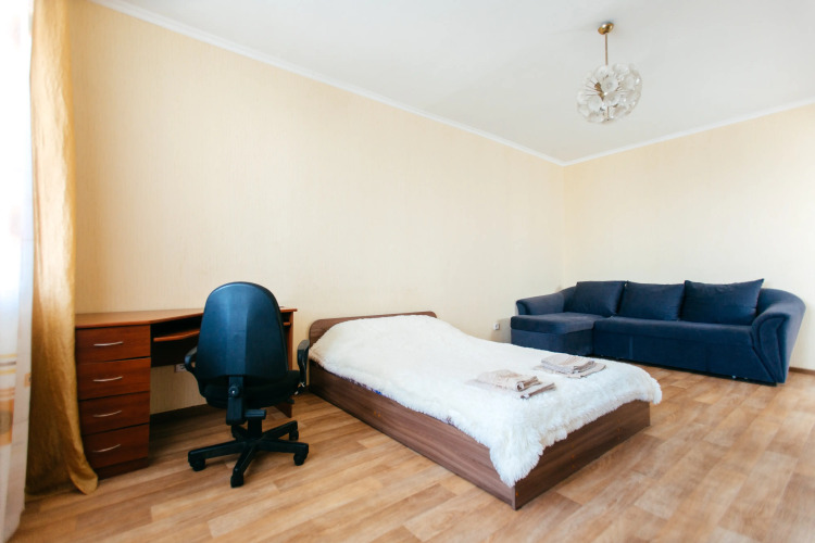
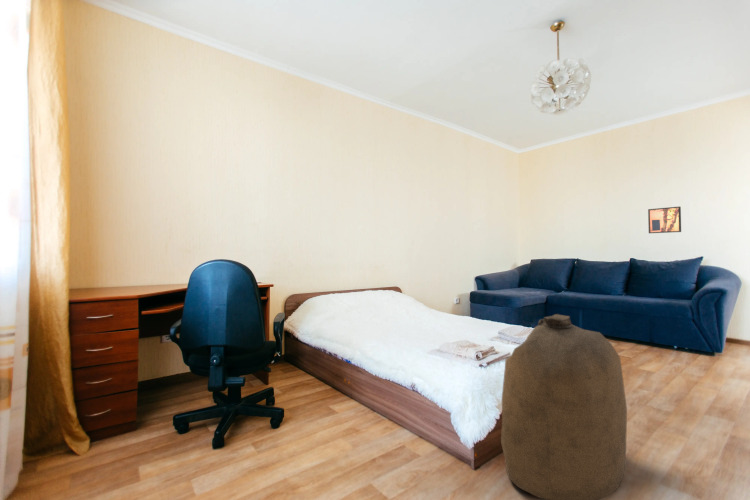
+ bag [500,313,628,500]
+ wall art [647,206,682,234]
